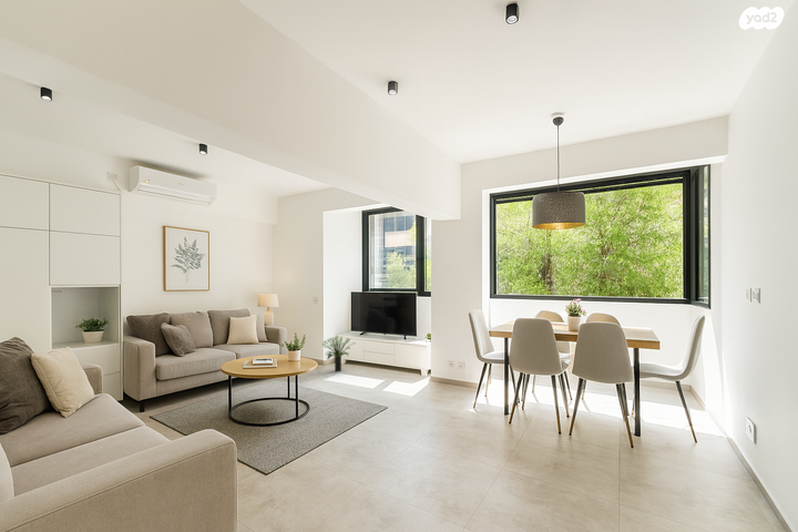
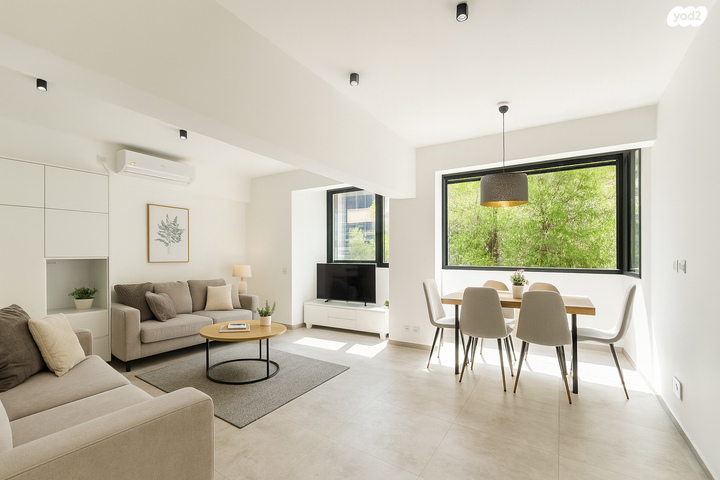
- potted plant [320,335,357,372]
